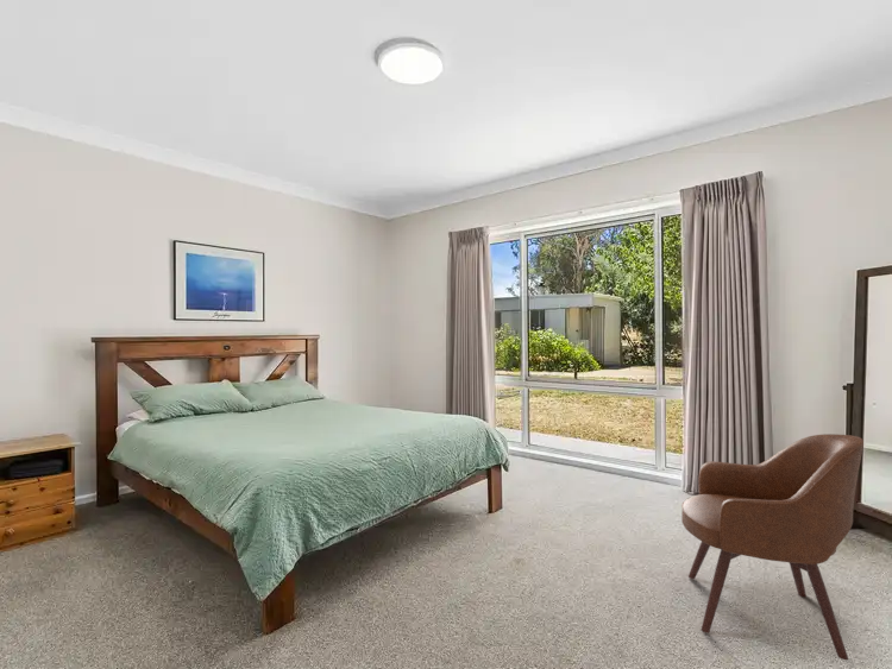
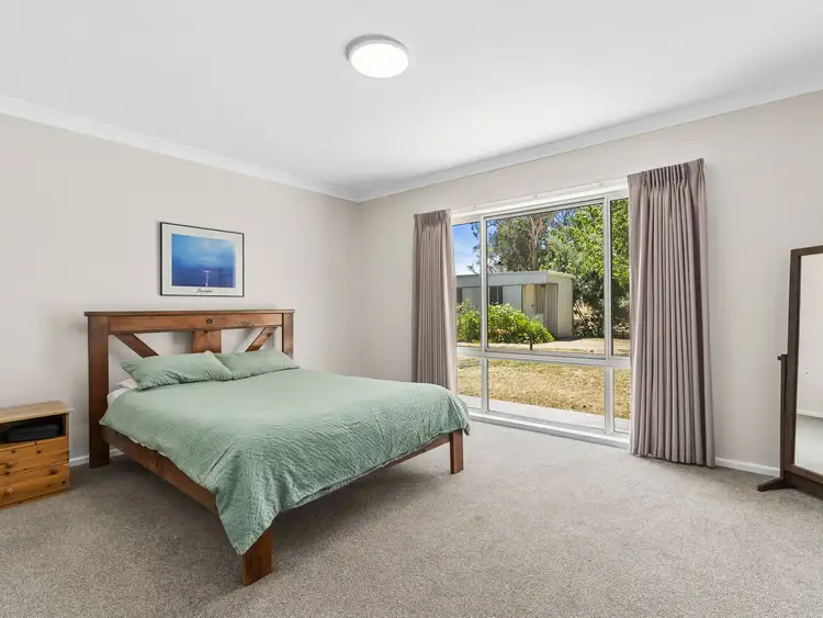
- chair [680,433,865,661]
